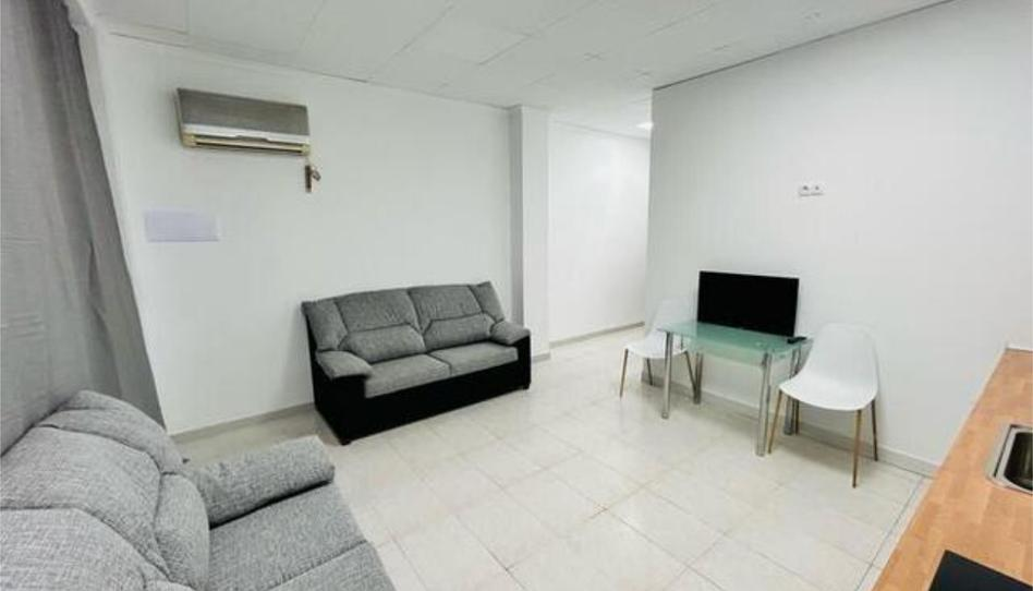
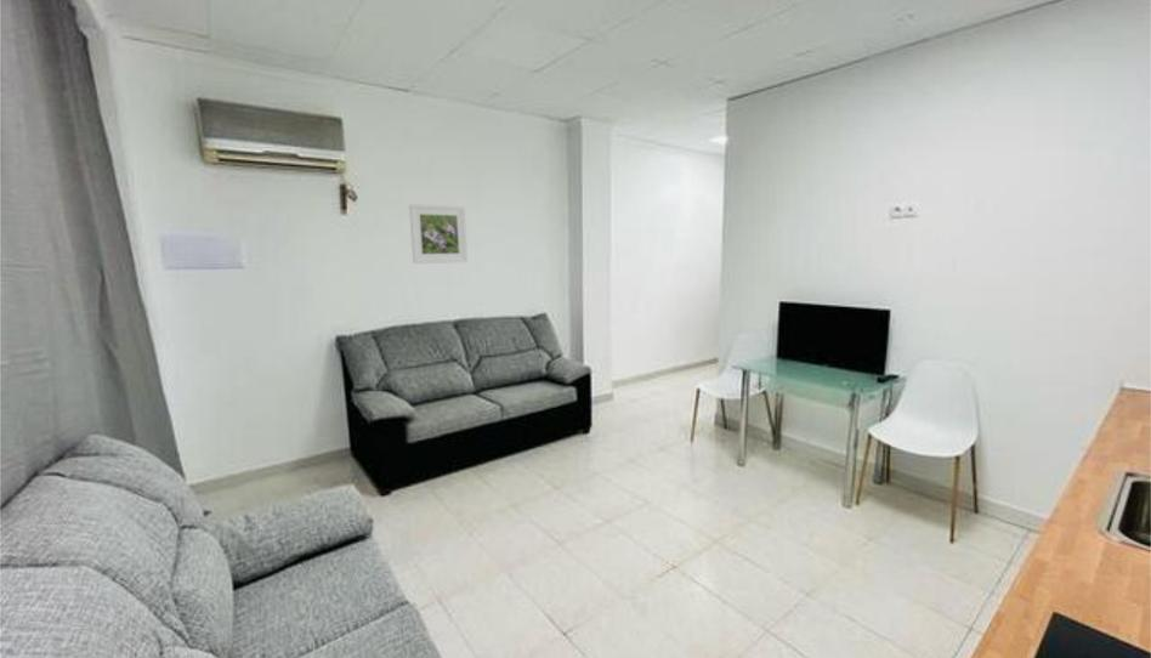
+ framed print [408,203,469,265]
